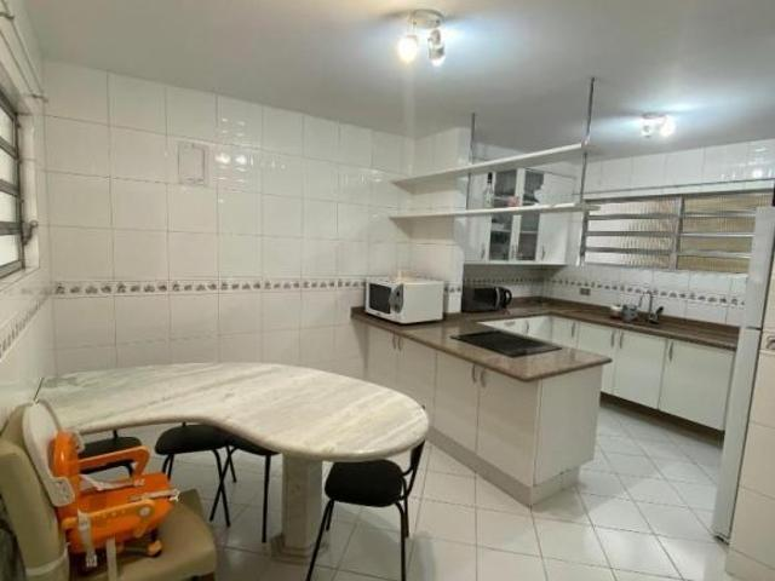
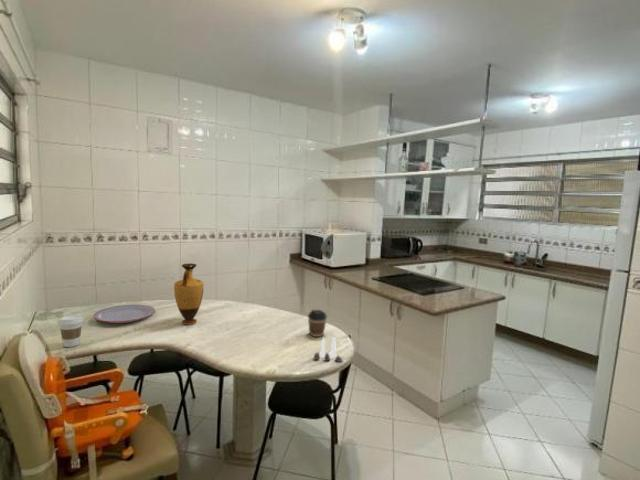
+ plate [93,304,156,324]
+ salt and pepper shaker set [313,336,344,363]
+ vase [173,262,204,326]
+ coffee cup [57,314,85,348]
+ coffee cup [307,309,328,338]
